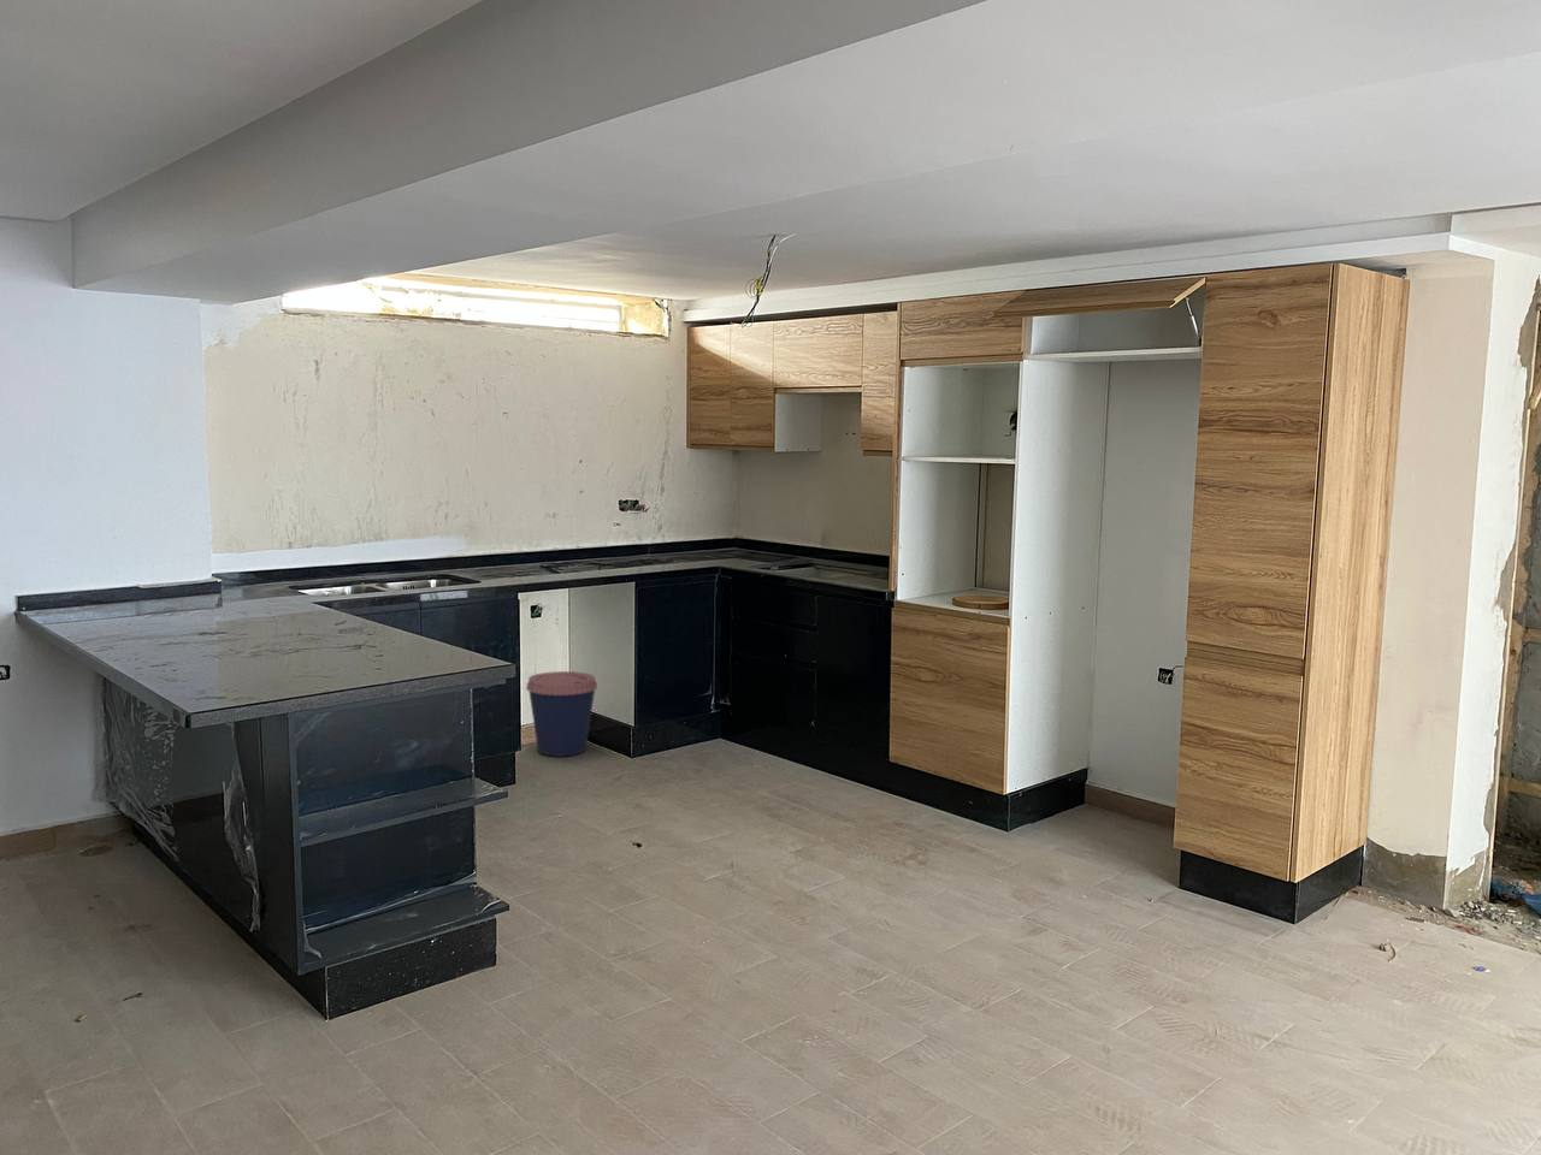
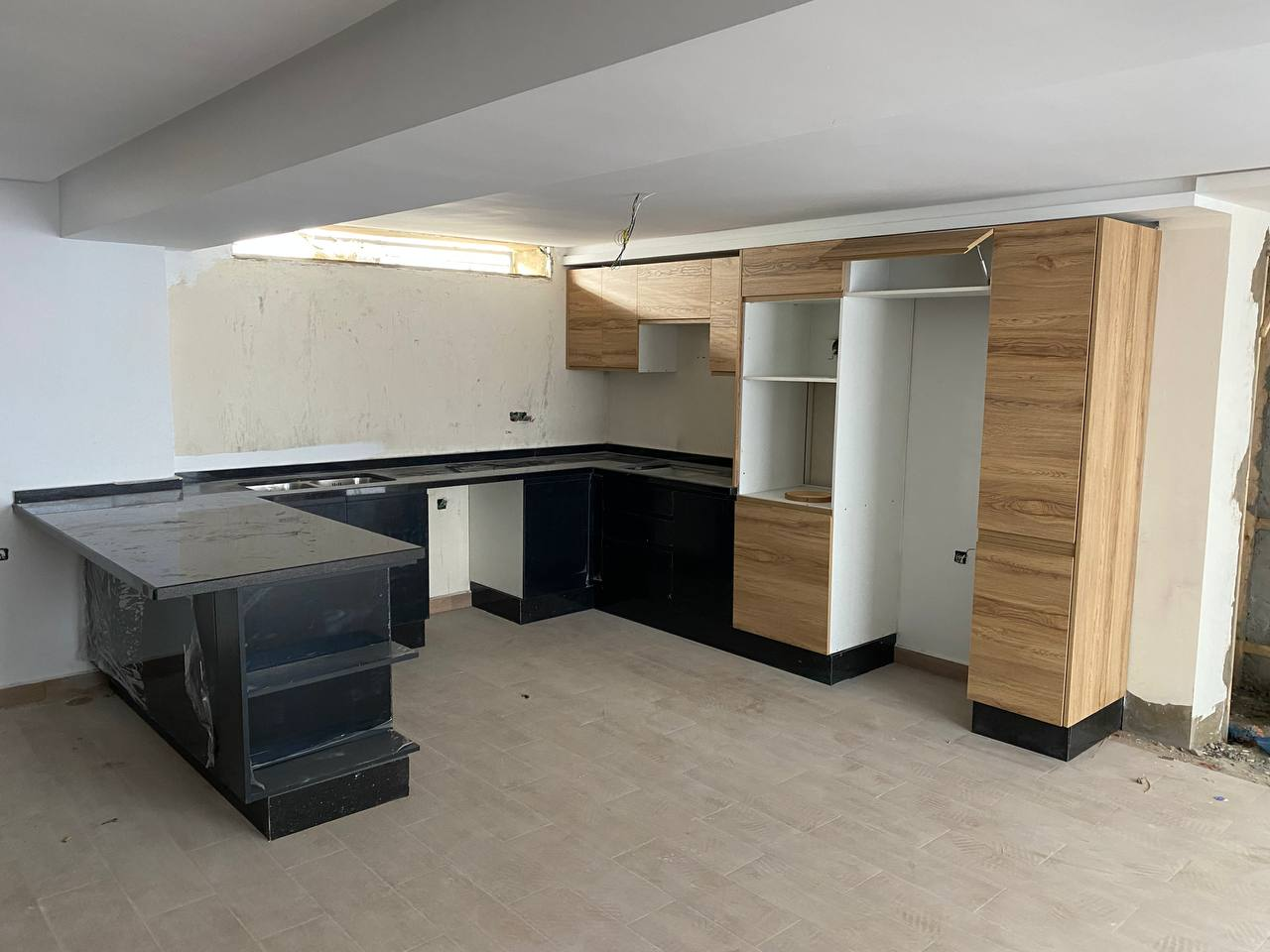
- coffee cup [525,670,598,758]
